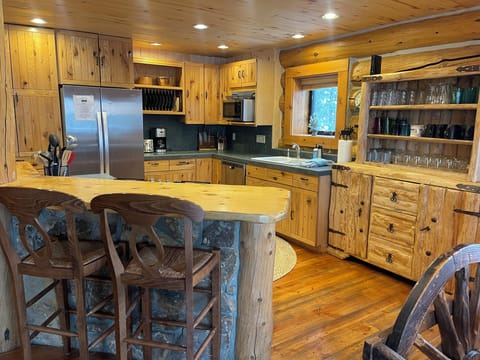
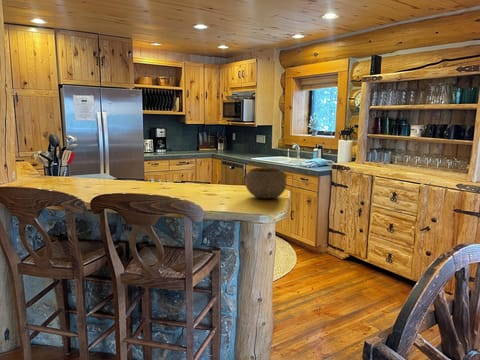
+ bowl [244,167,288,200]
